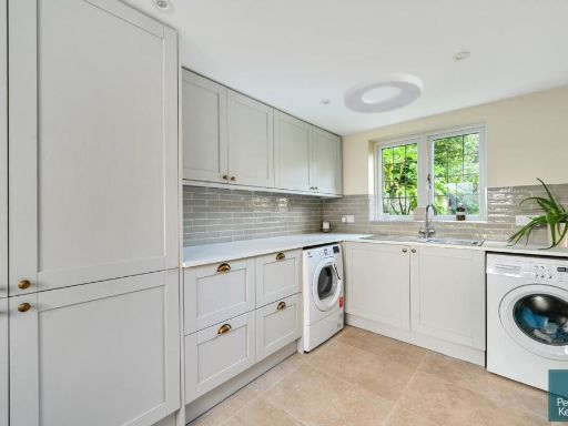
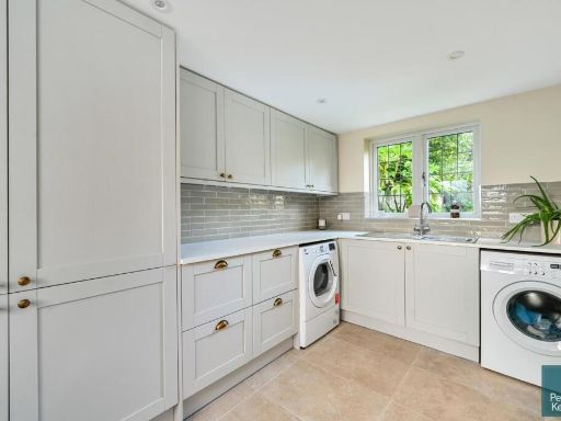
- ceiling light [343,73,424,114]
